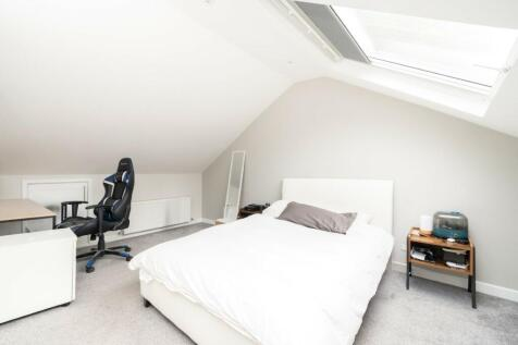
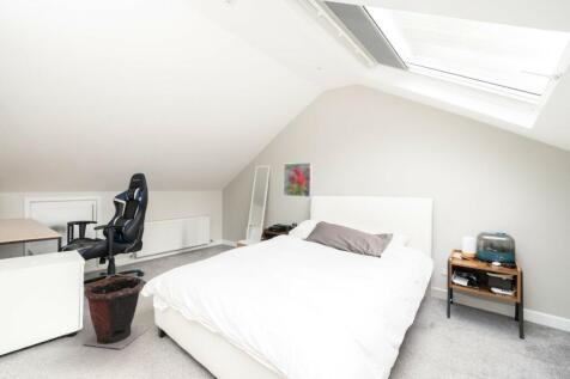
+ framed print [281,161,314,198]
+ waste bin [81,275,150,350]
